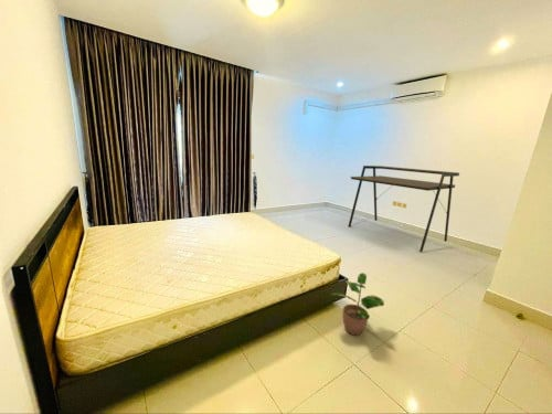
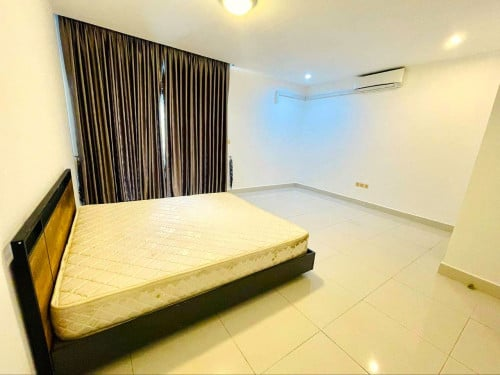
- potted plant [329,272,385,337]
- desk [348,164,460,253]
